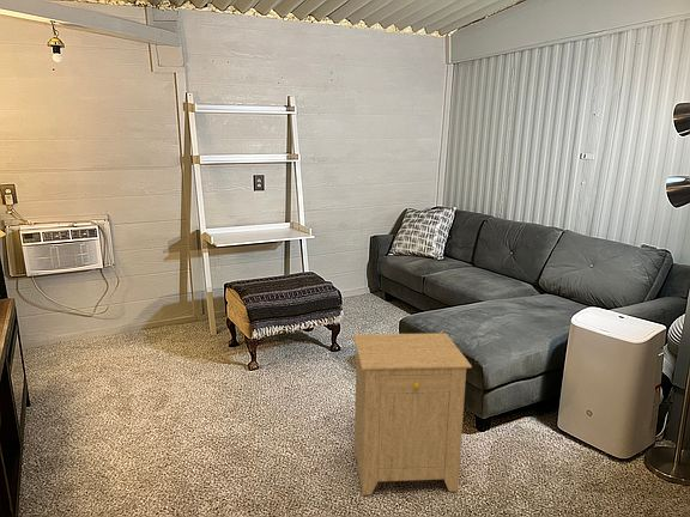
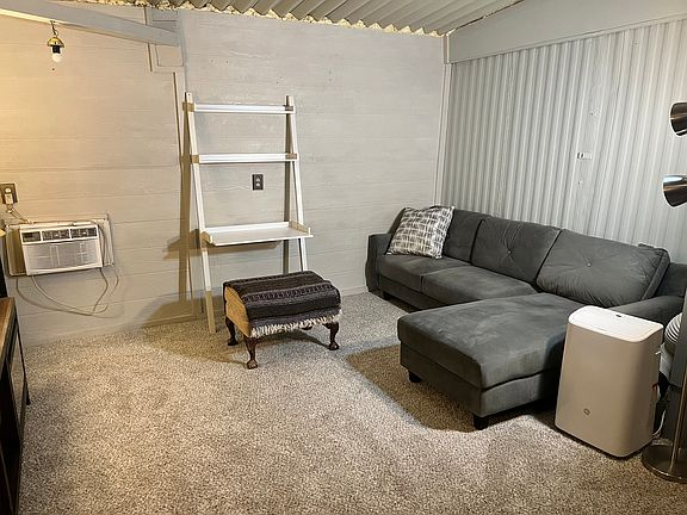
- side table [352,332,473,497]
